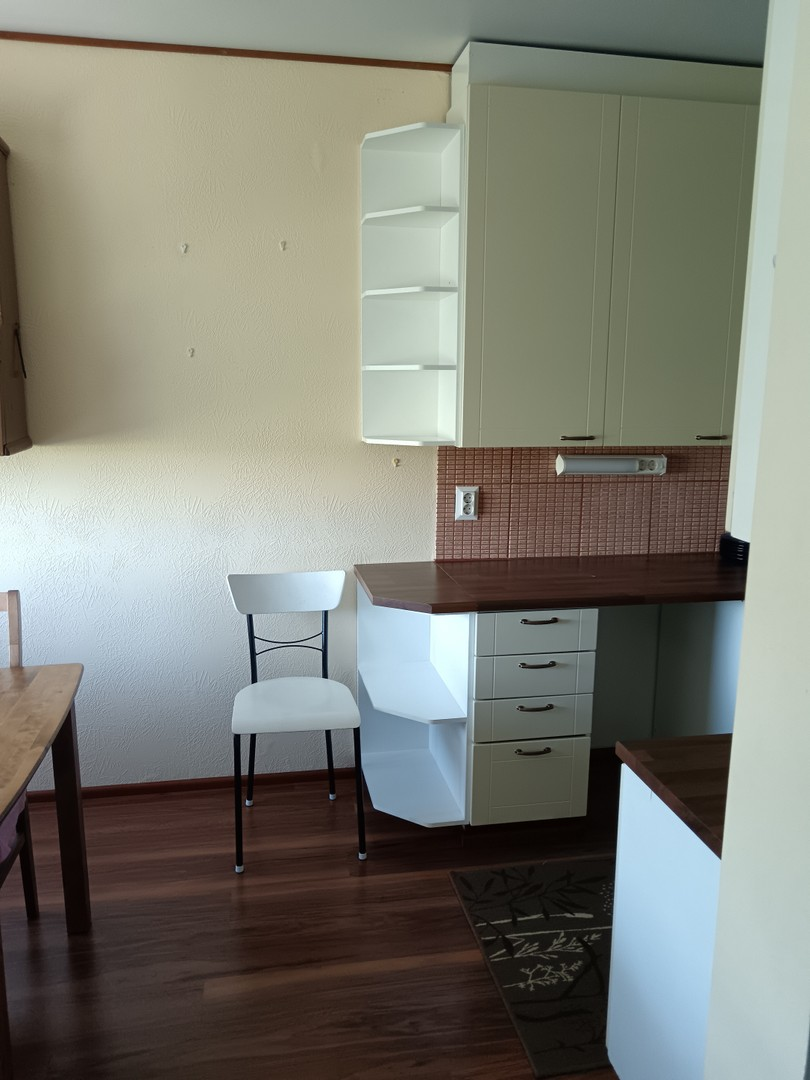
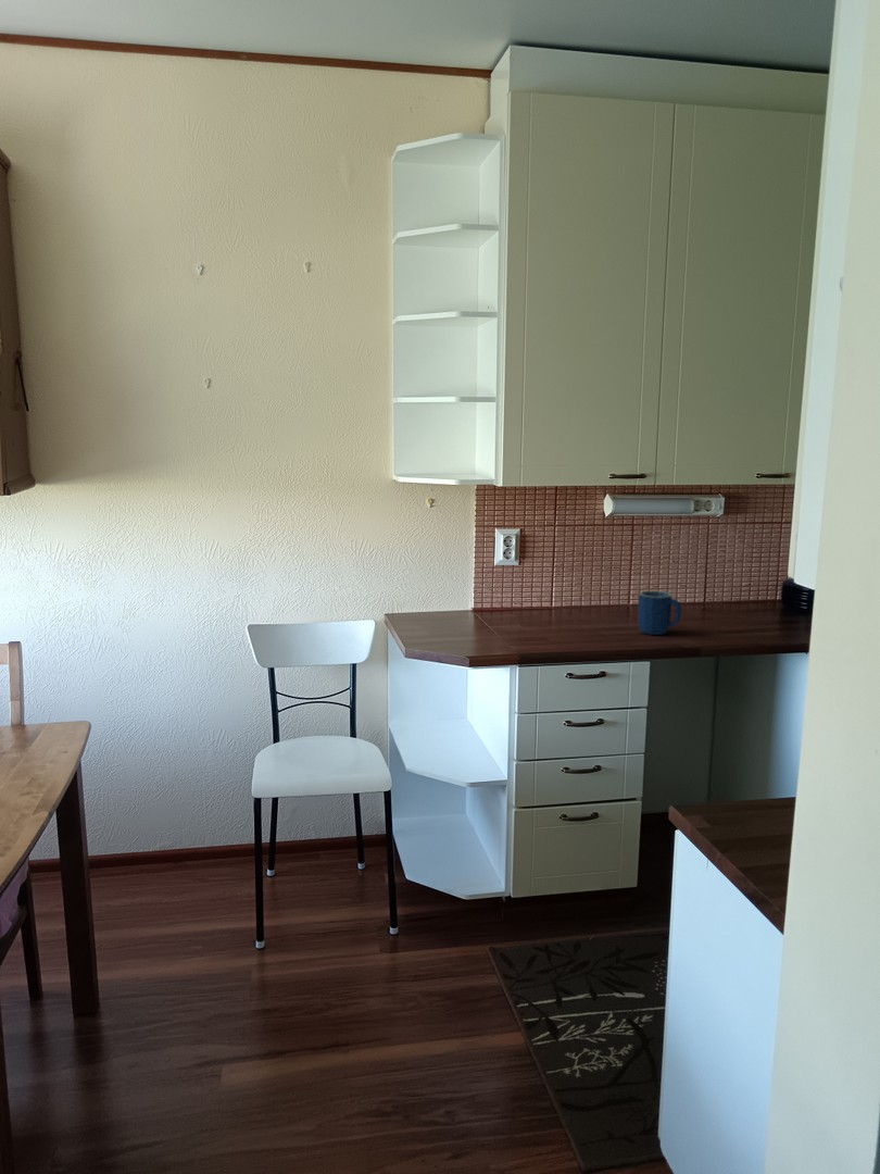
+ mug [637,590,682,636]
